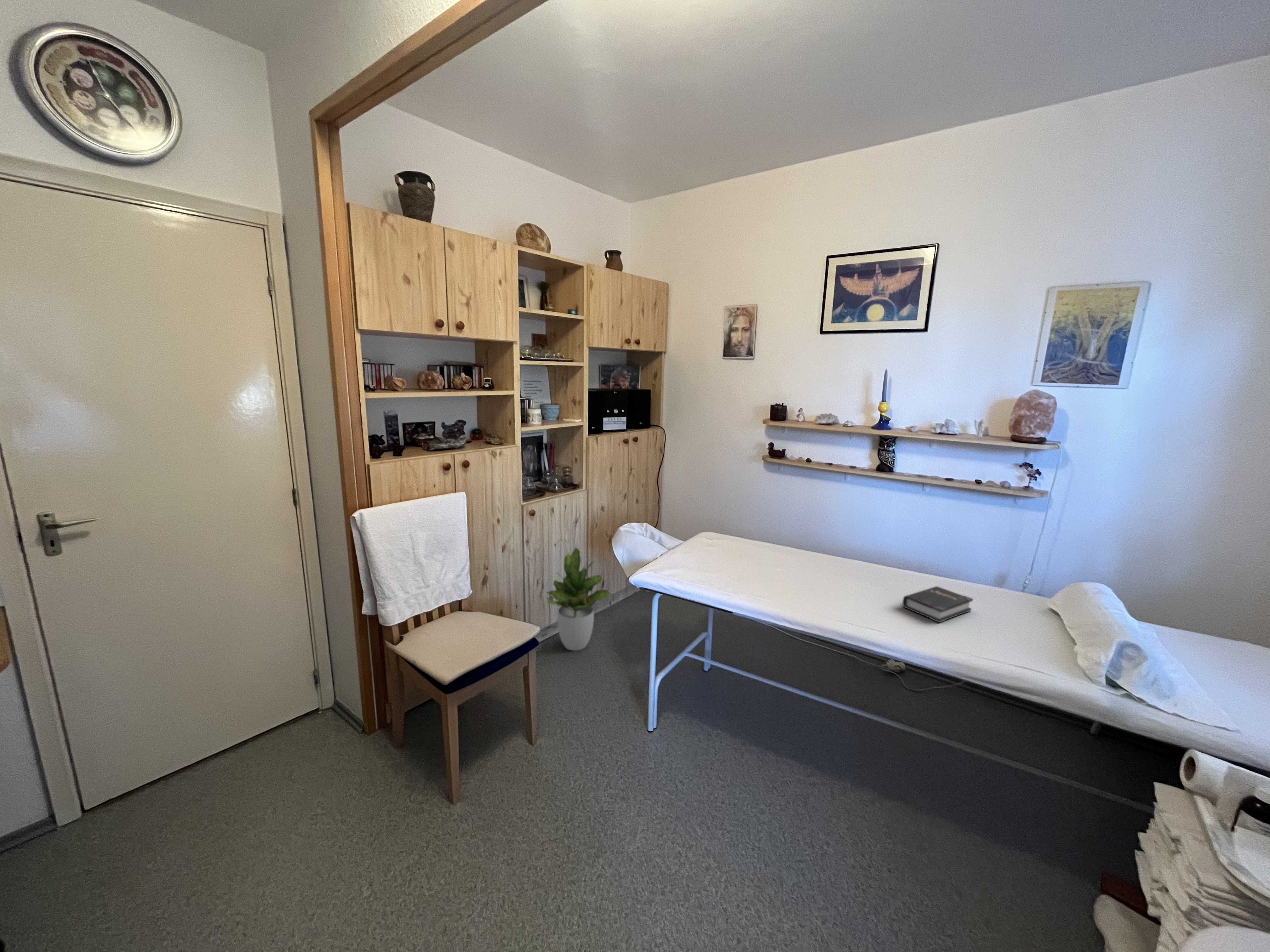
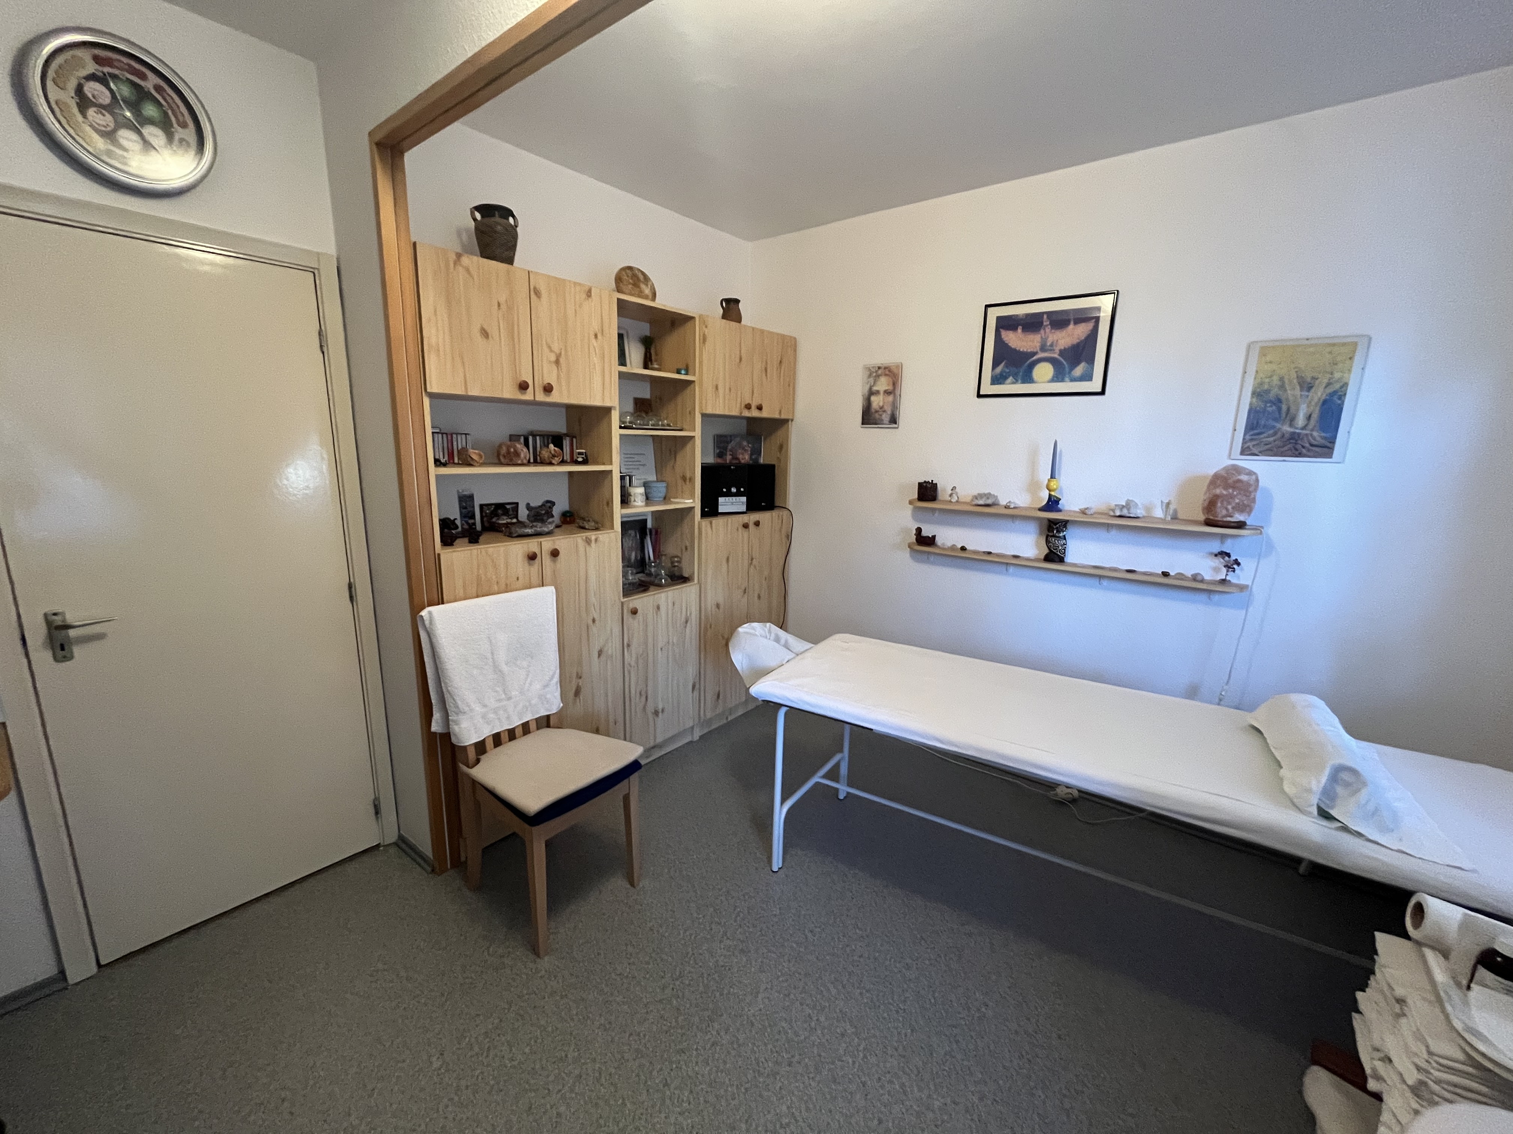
- potted plant [545,547,611,651]
- hardback book [902,586,973,623]
